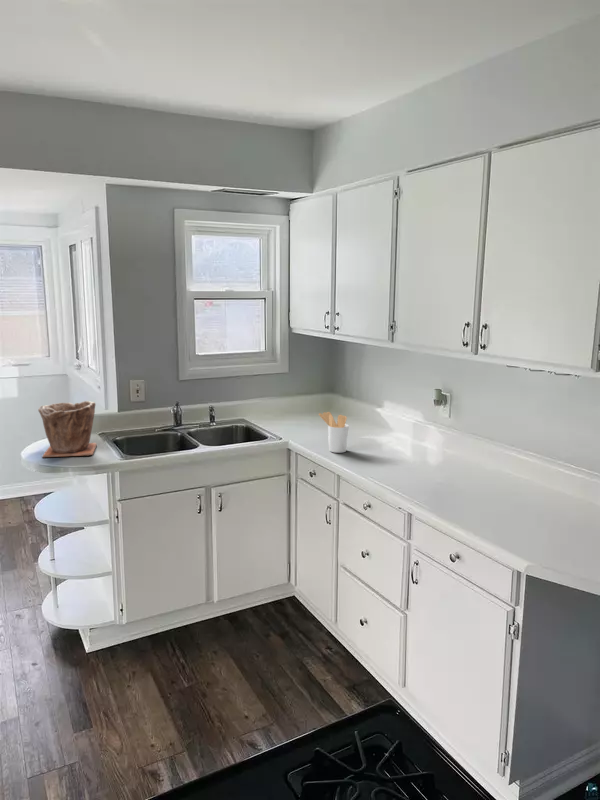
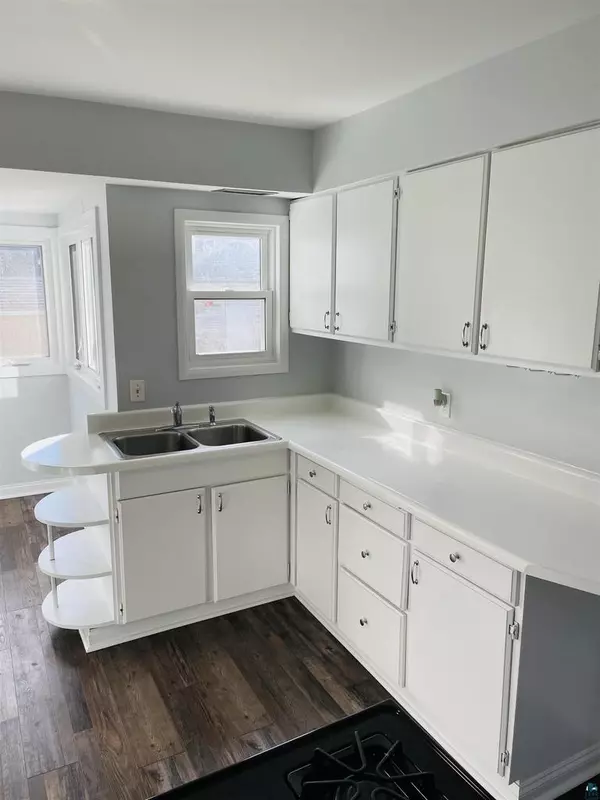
- utensil holder [318,411,350,454]
- plant pot [38,400,98,459]
